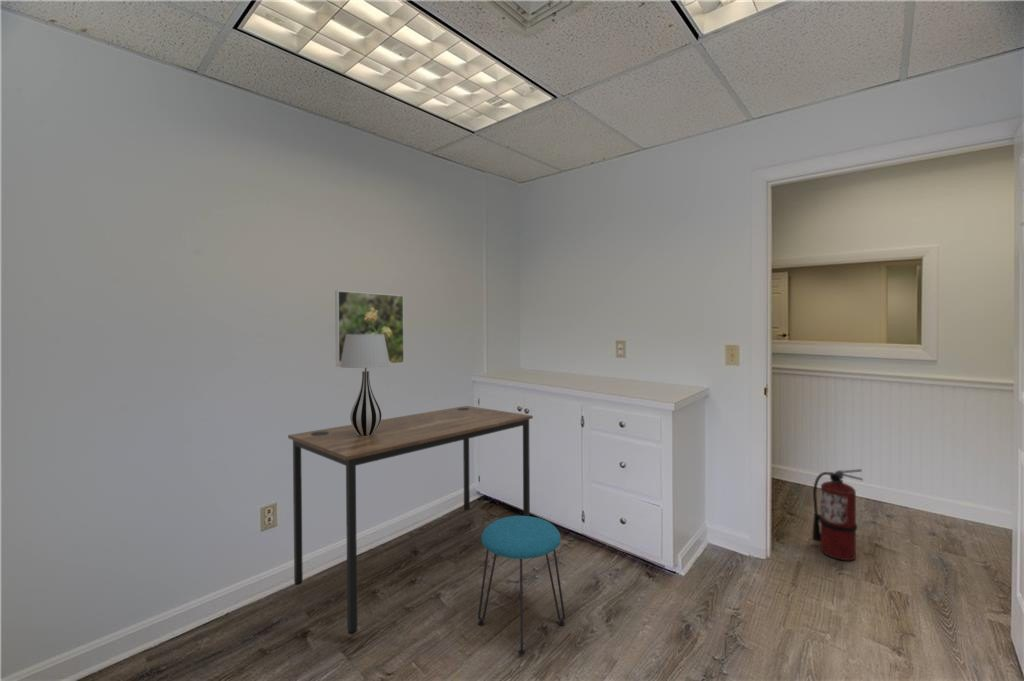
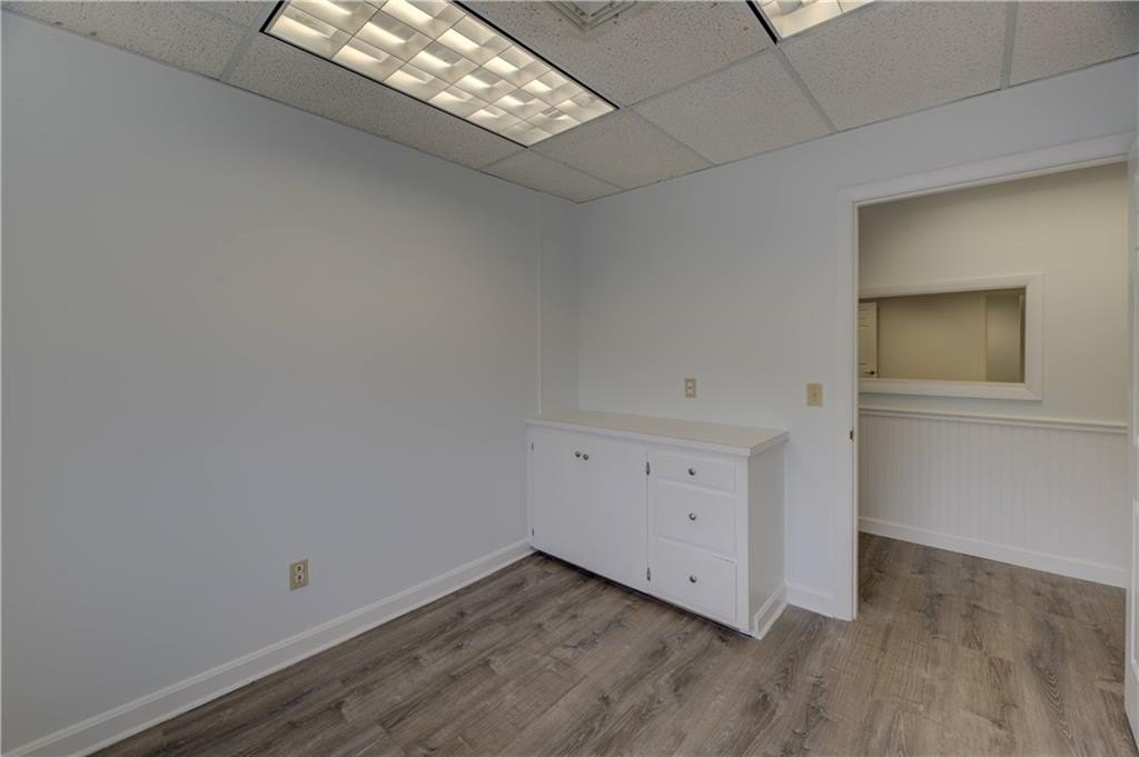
- table lamp [339,334,391,436]
- desk [287,405,534,636]
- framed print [334,290,405,368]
- fire extinguisher [811,468,864,561]
- stool [477,515,566,656]
